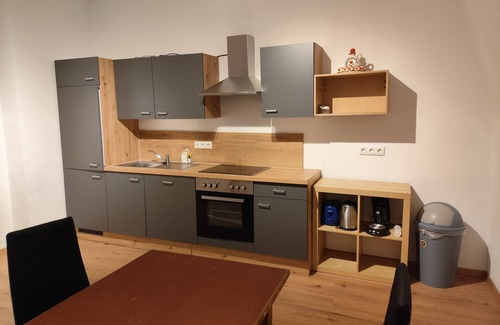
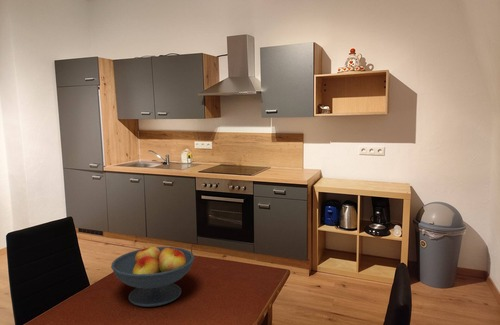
+ fruit bowl [110,245,195,308]
